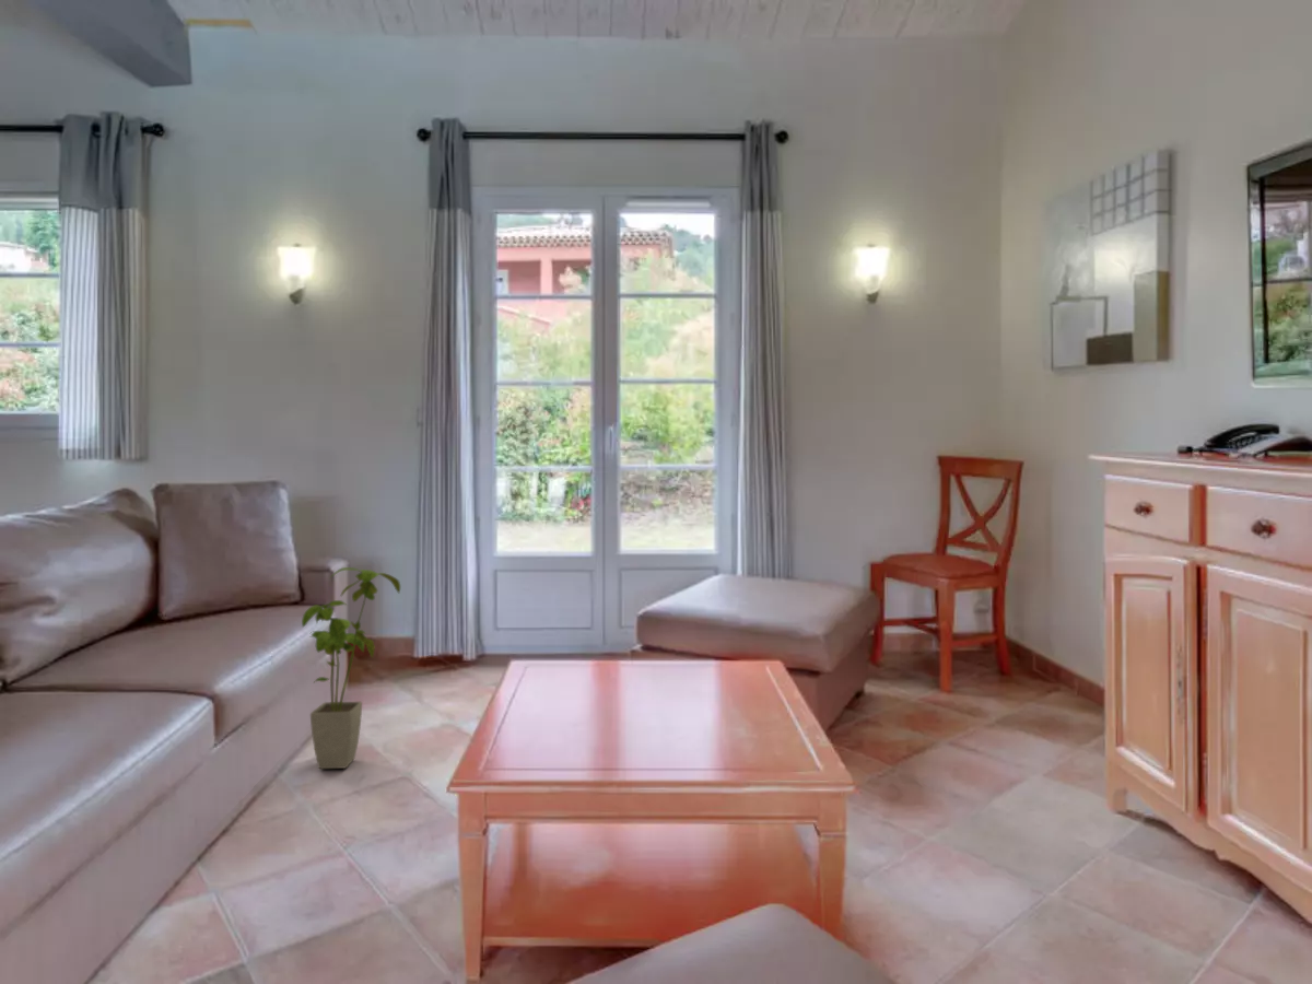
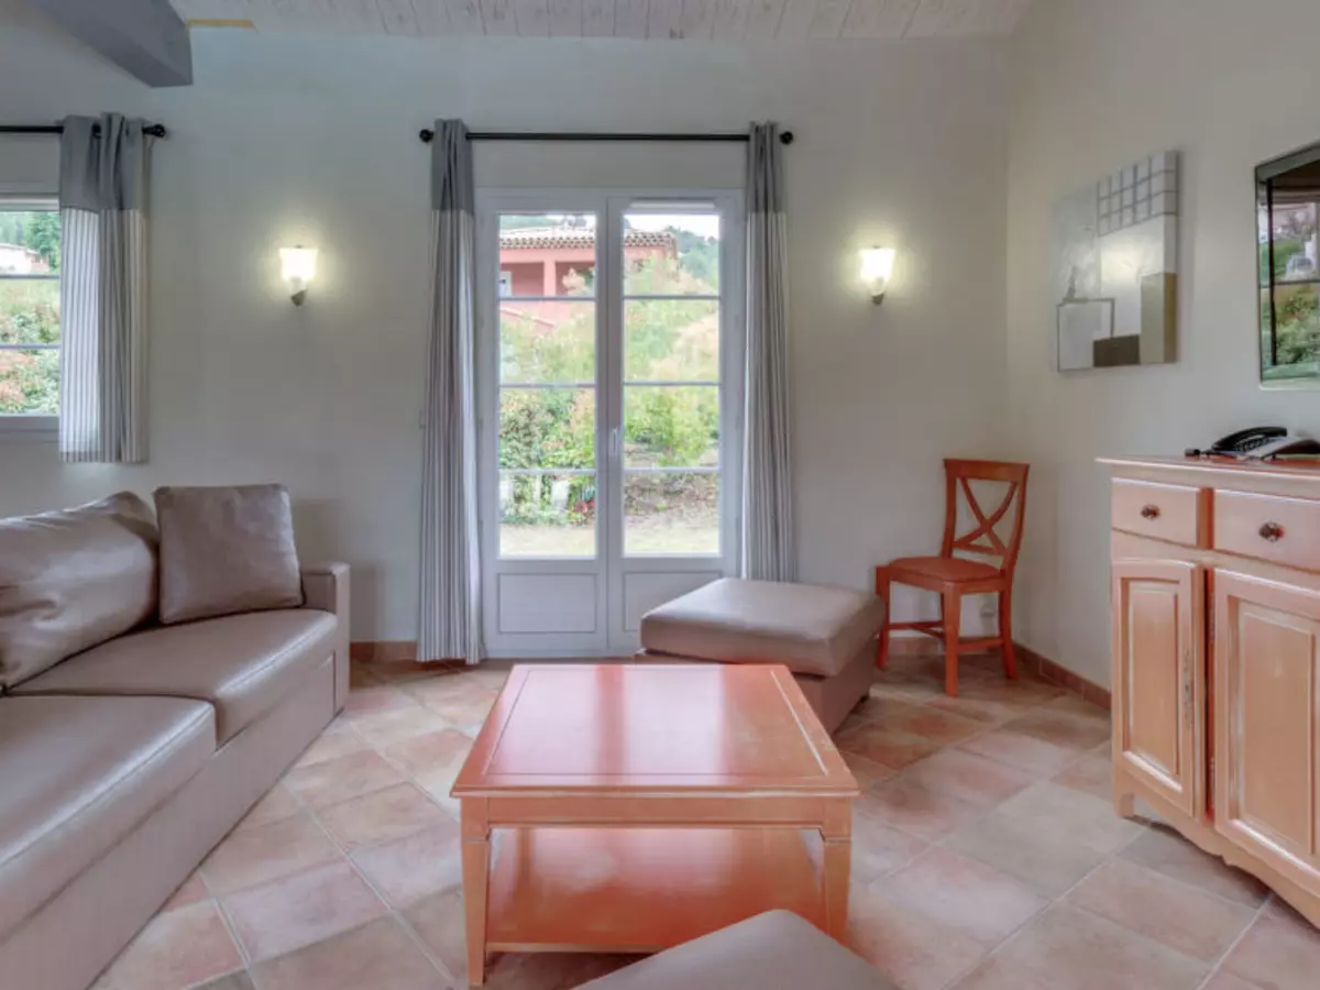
- house plant [301,566,401,770]
